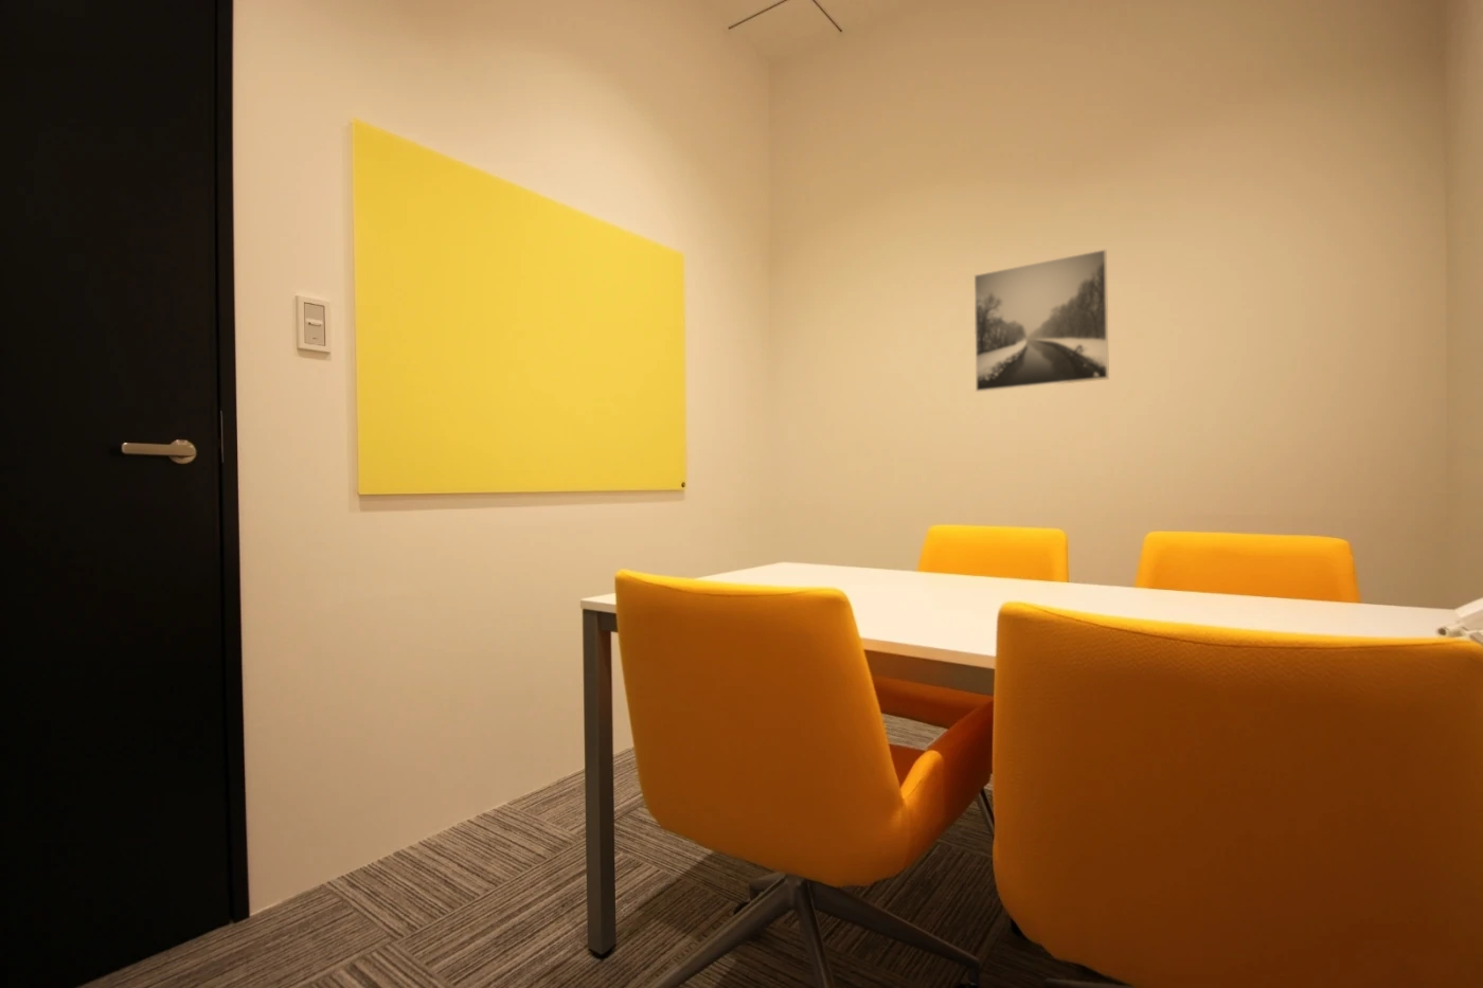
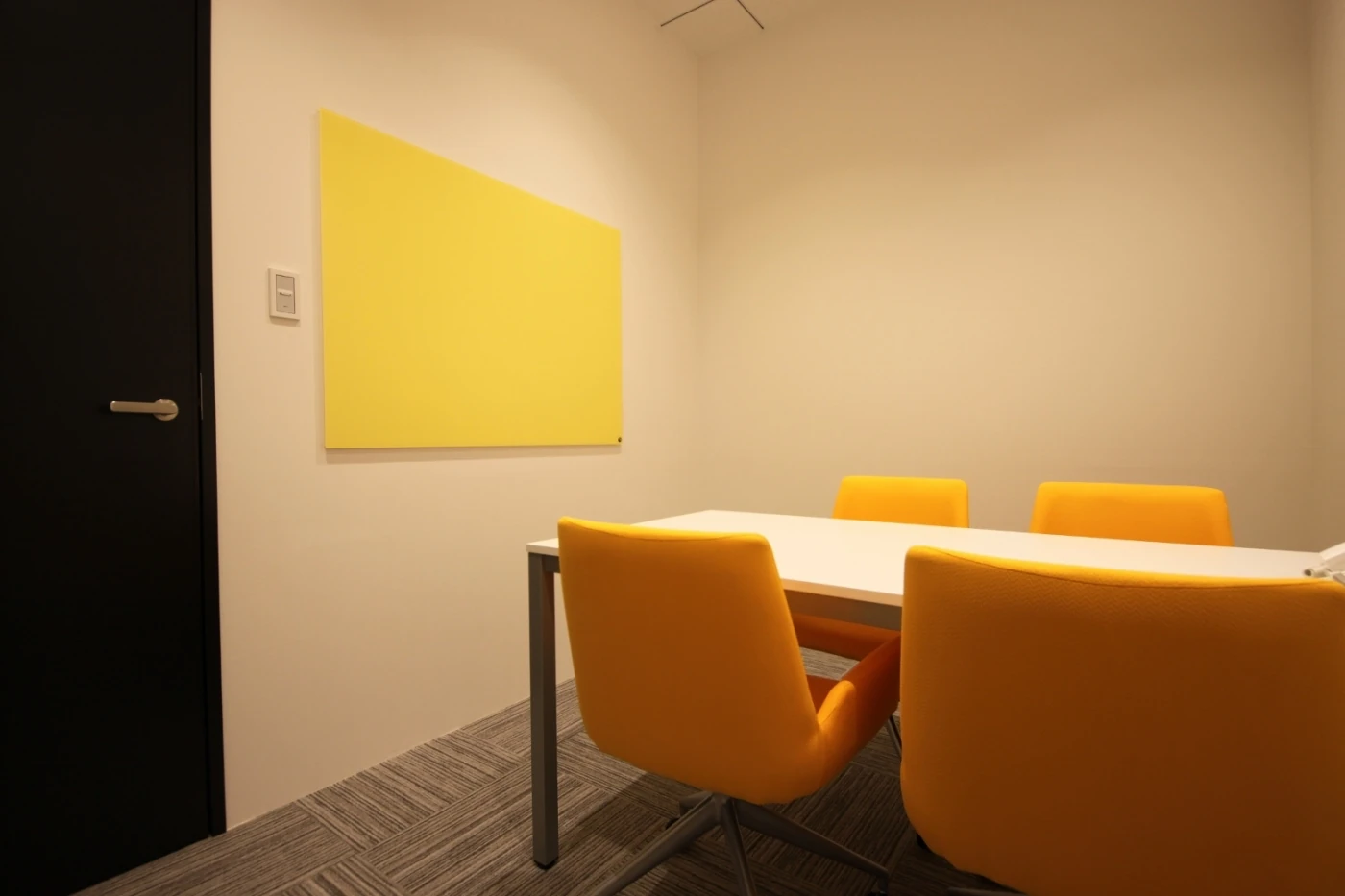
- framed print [974,248,1110,393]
